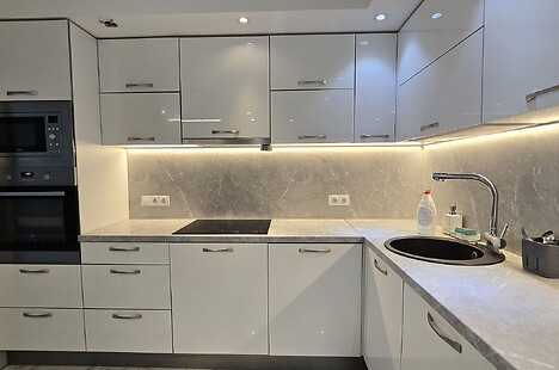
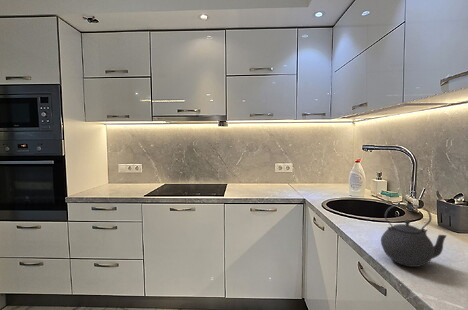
+ kettle [380,203,448,268]
